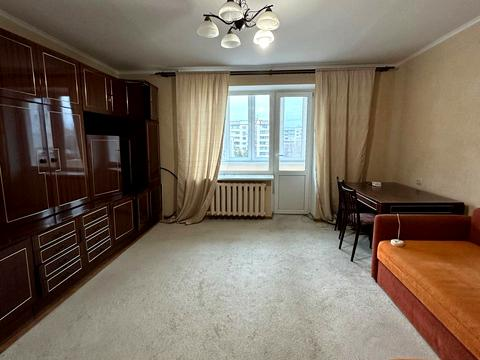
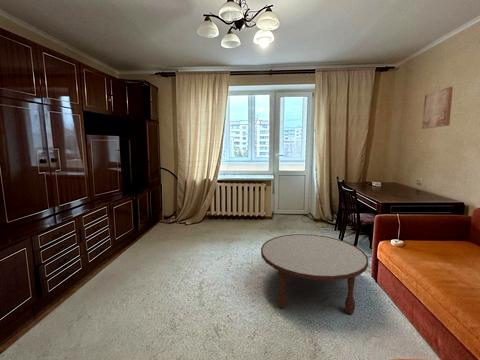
+ wall art [421,86,454,130]
+ coffee table [260,233,369,315]
